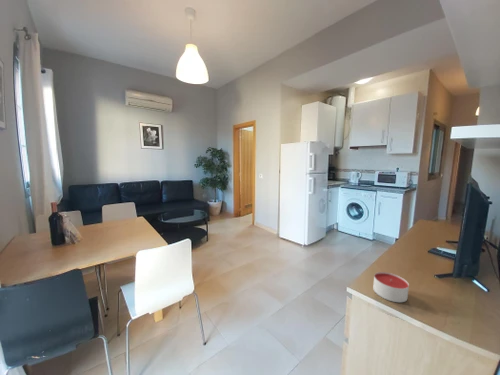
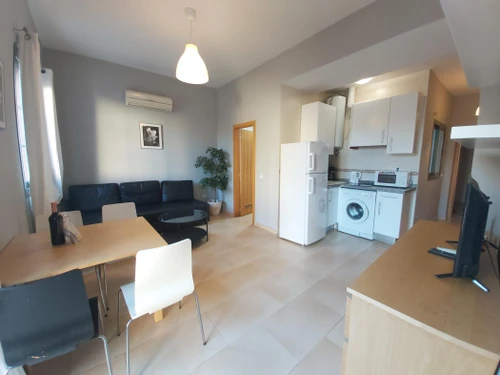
- candle [372,271,410,303]
